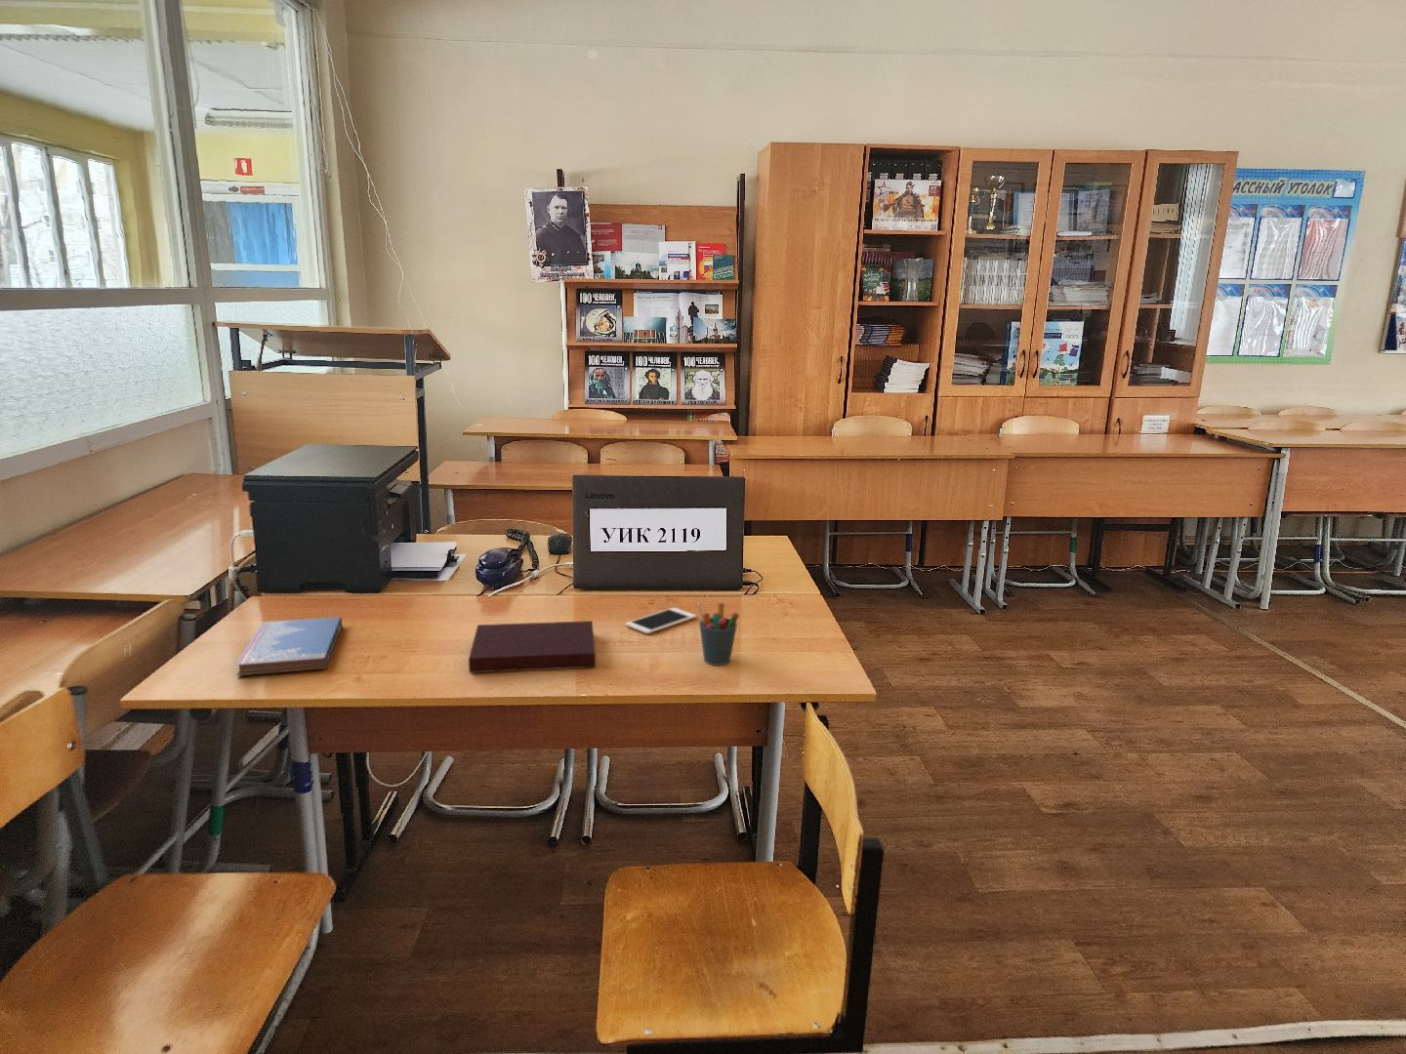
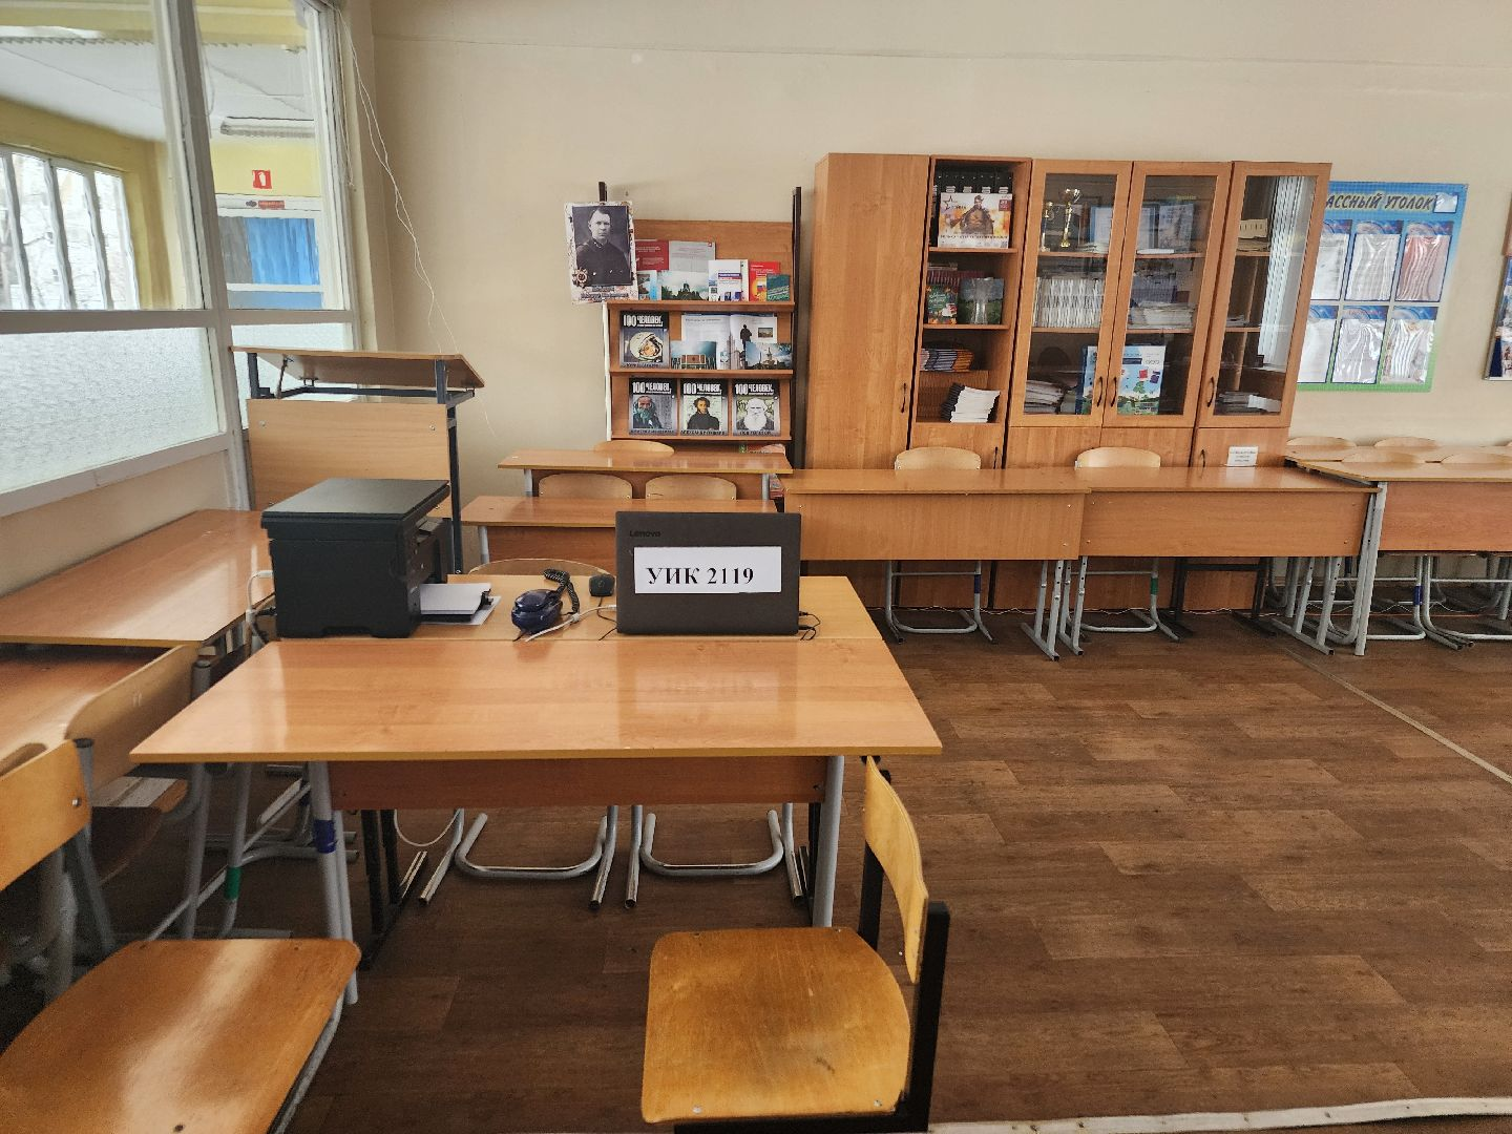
- pen holder [697,601,741,666]
- hardcover book [235,616,343,678]
- notebook [467,620,597,673]
- cell phone [624,607,697,636]
